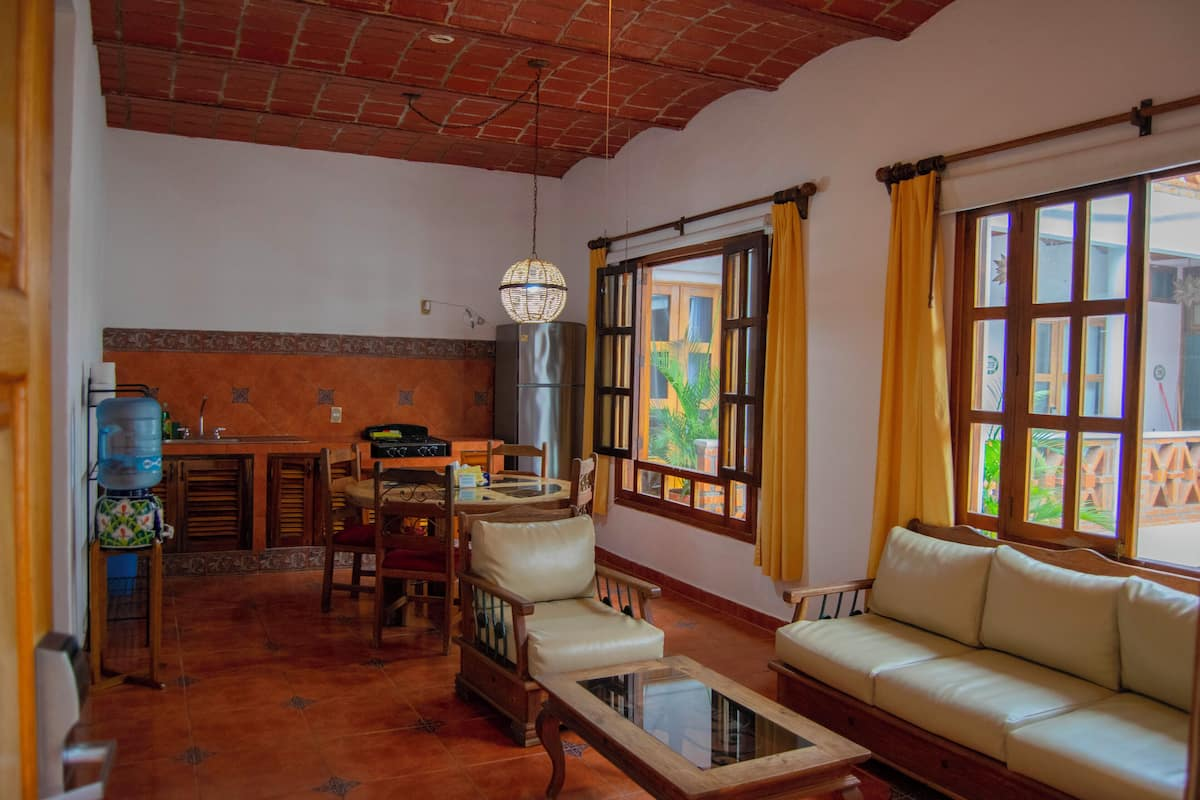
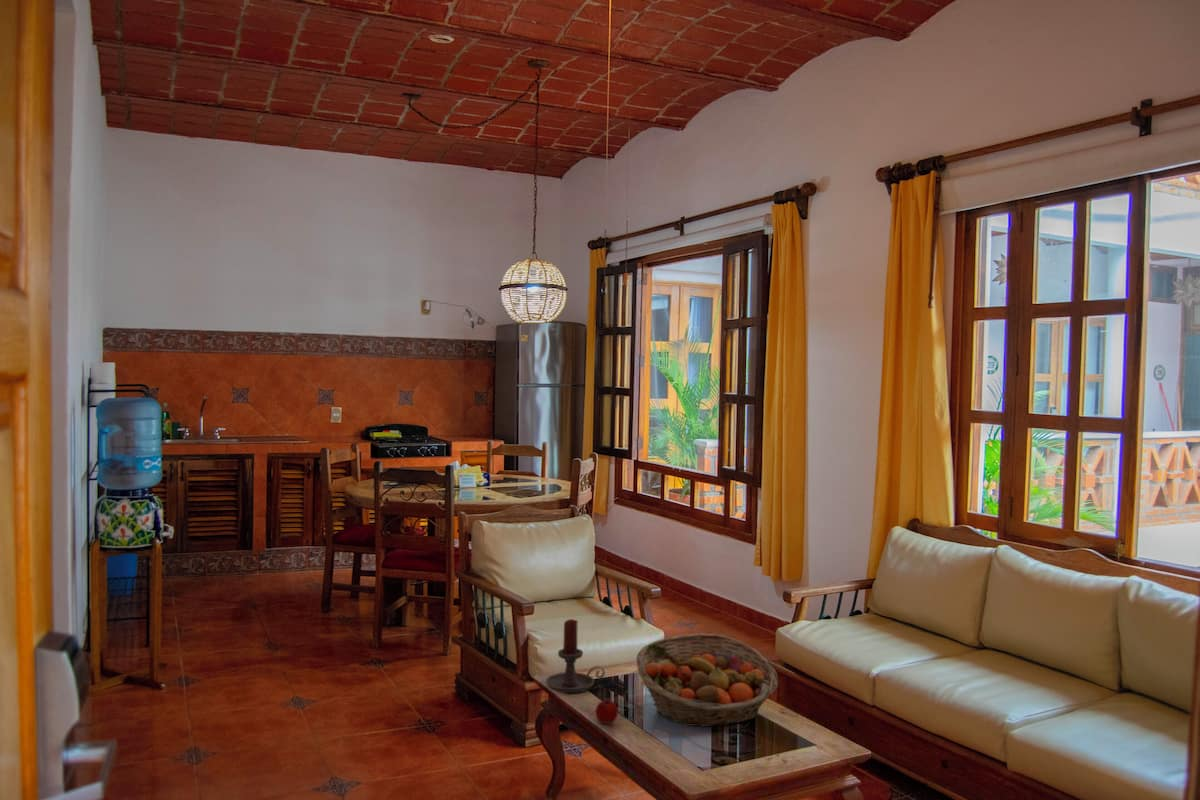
+ fruit basket [635,633,779,728]
+ apple [594,698,619,725]
+ candle holder [545,618,606,694]
